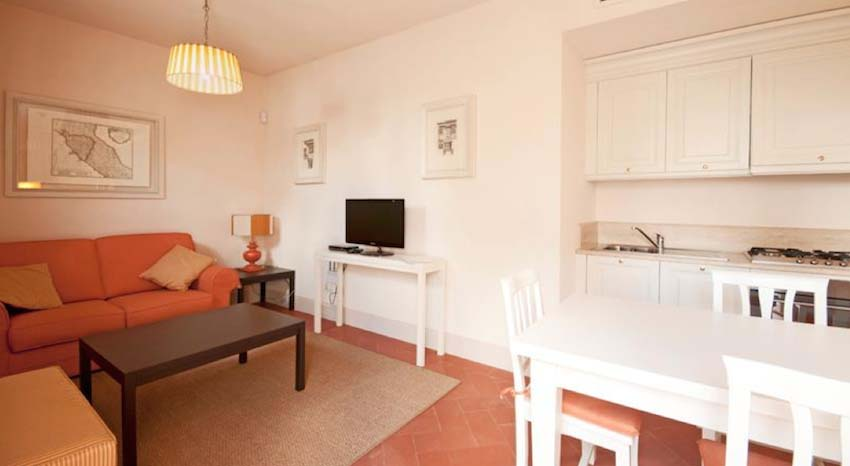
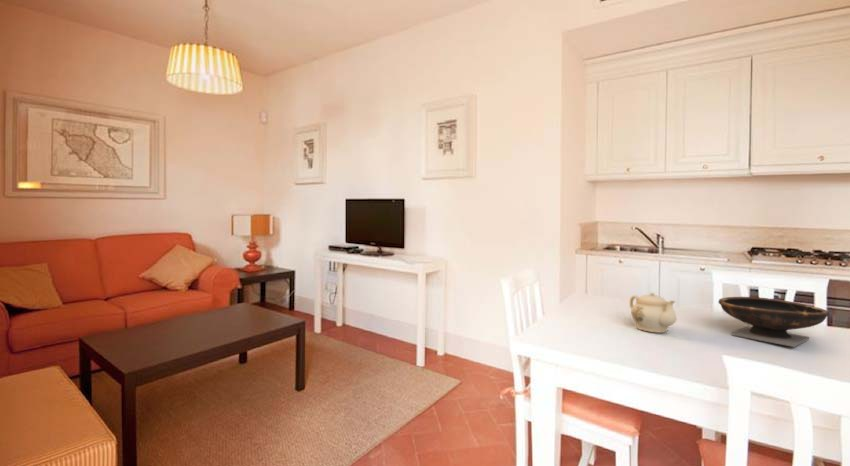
+ bowl [717,296,830,348]
+ teapot [629,291,678,333]
